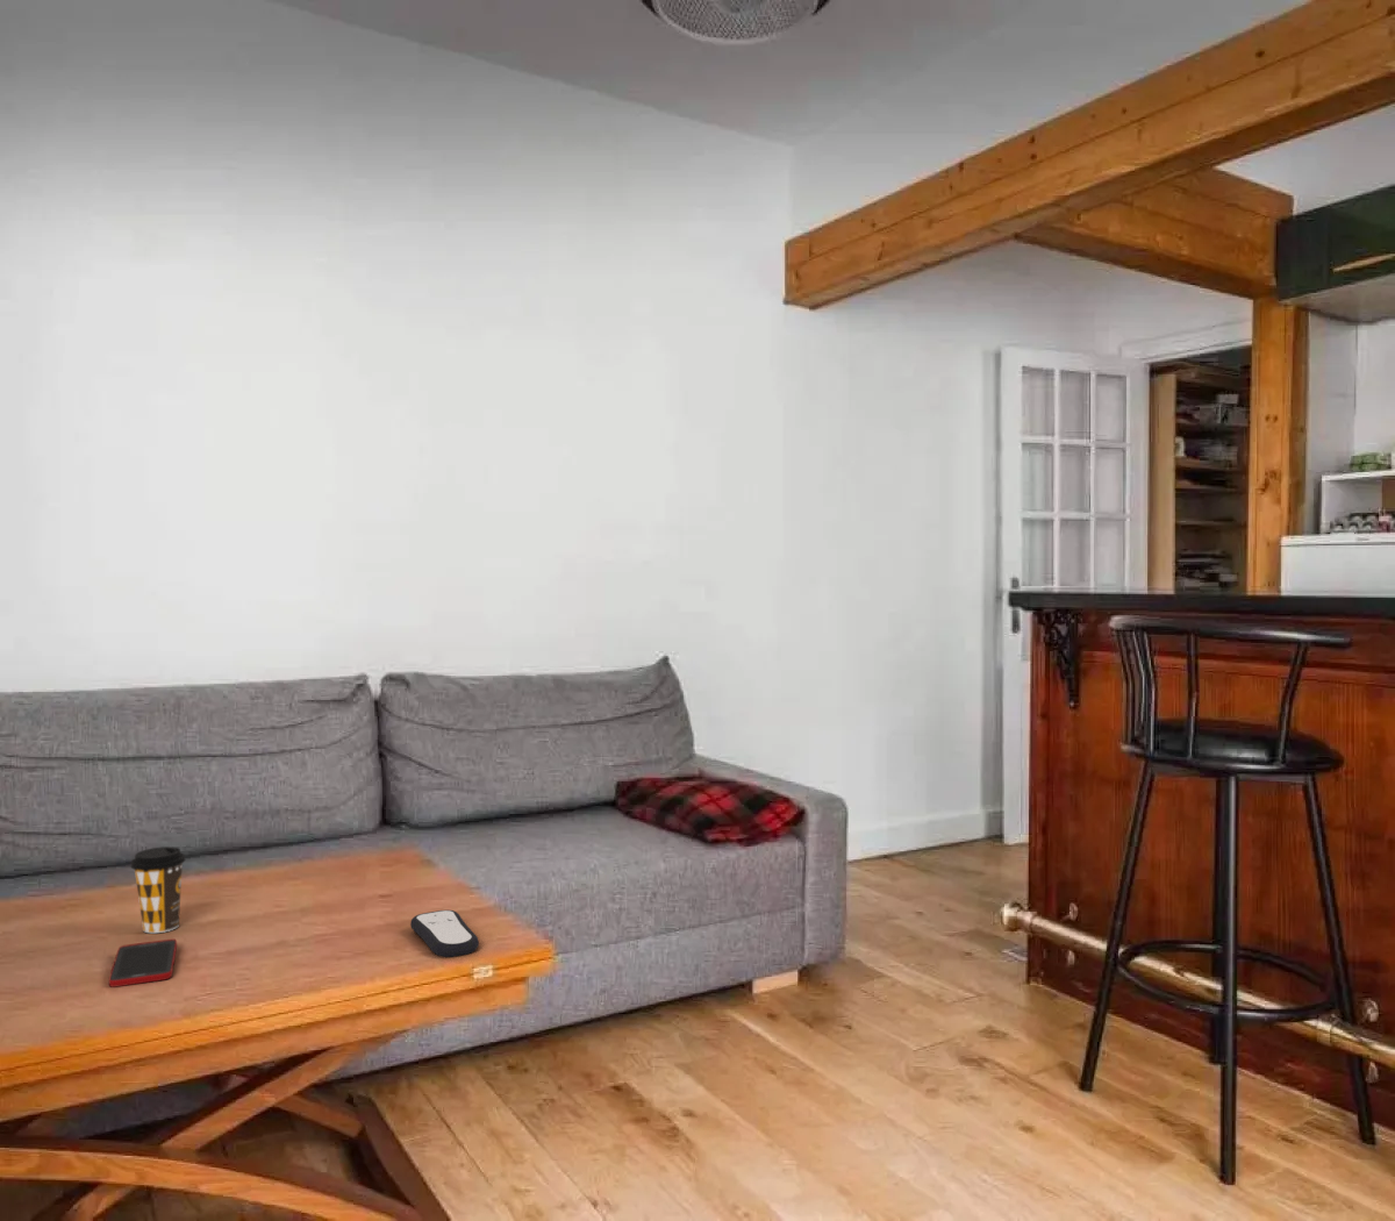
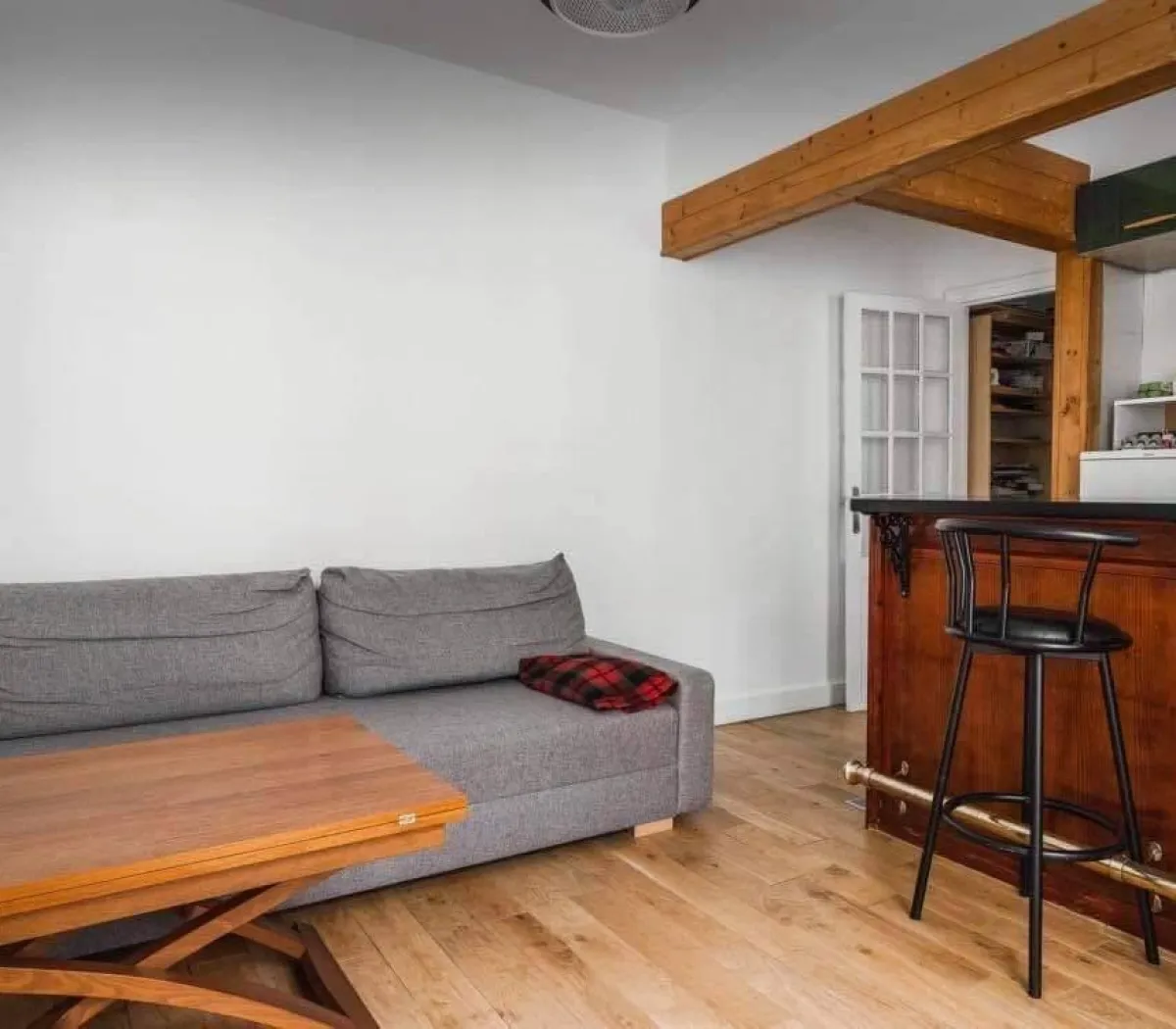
- cell phone [108,939,178,988]
- remote control [409,909,480,959]
- coffee cup [129,845,186,934]
